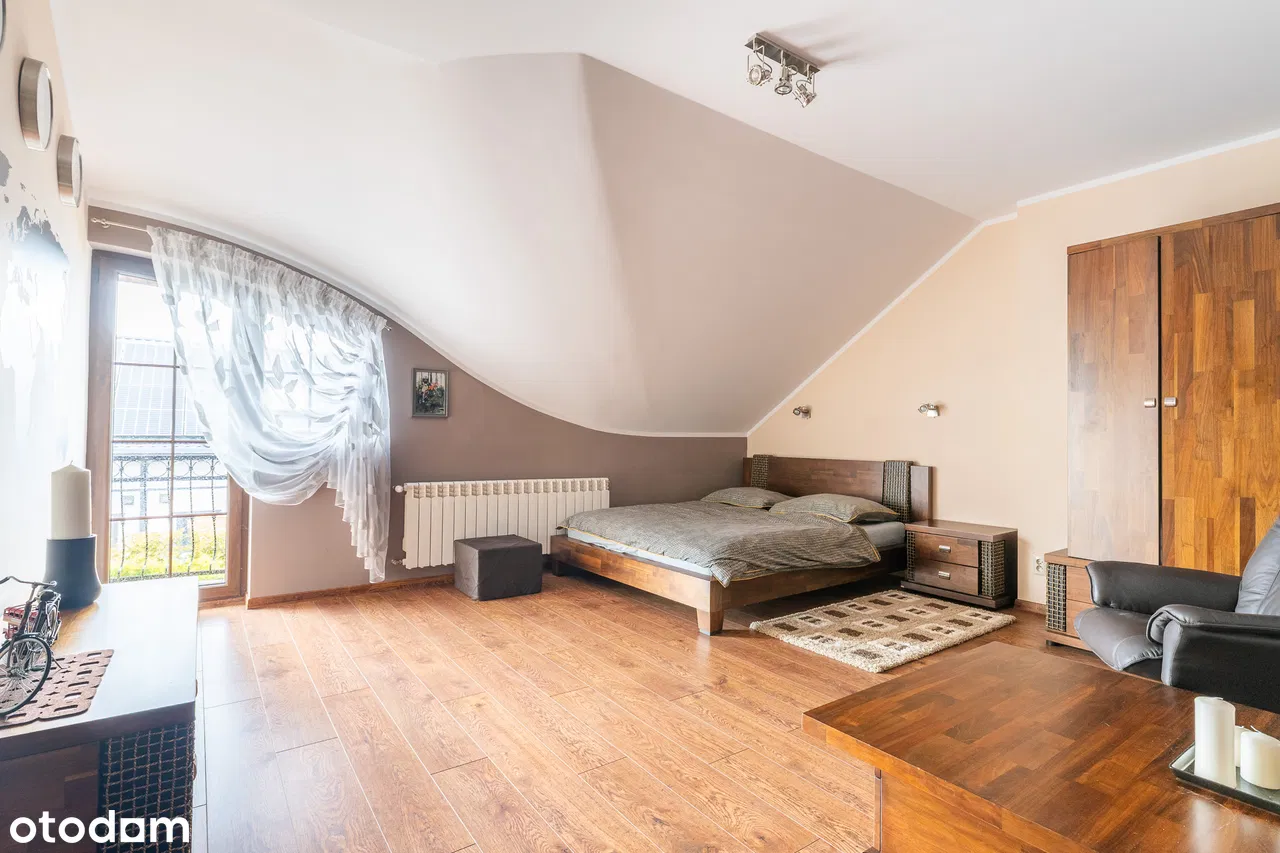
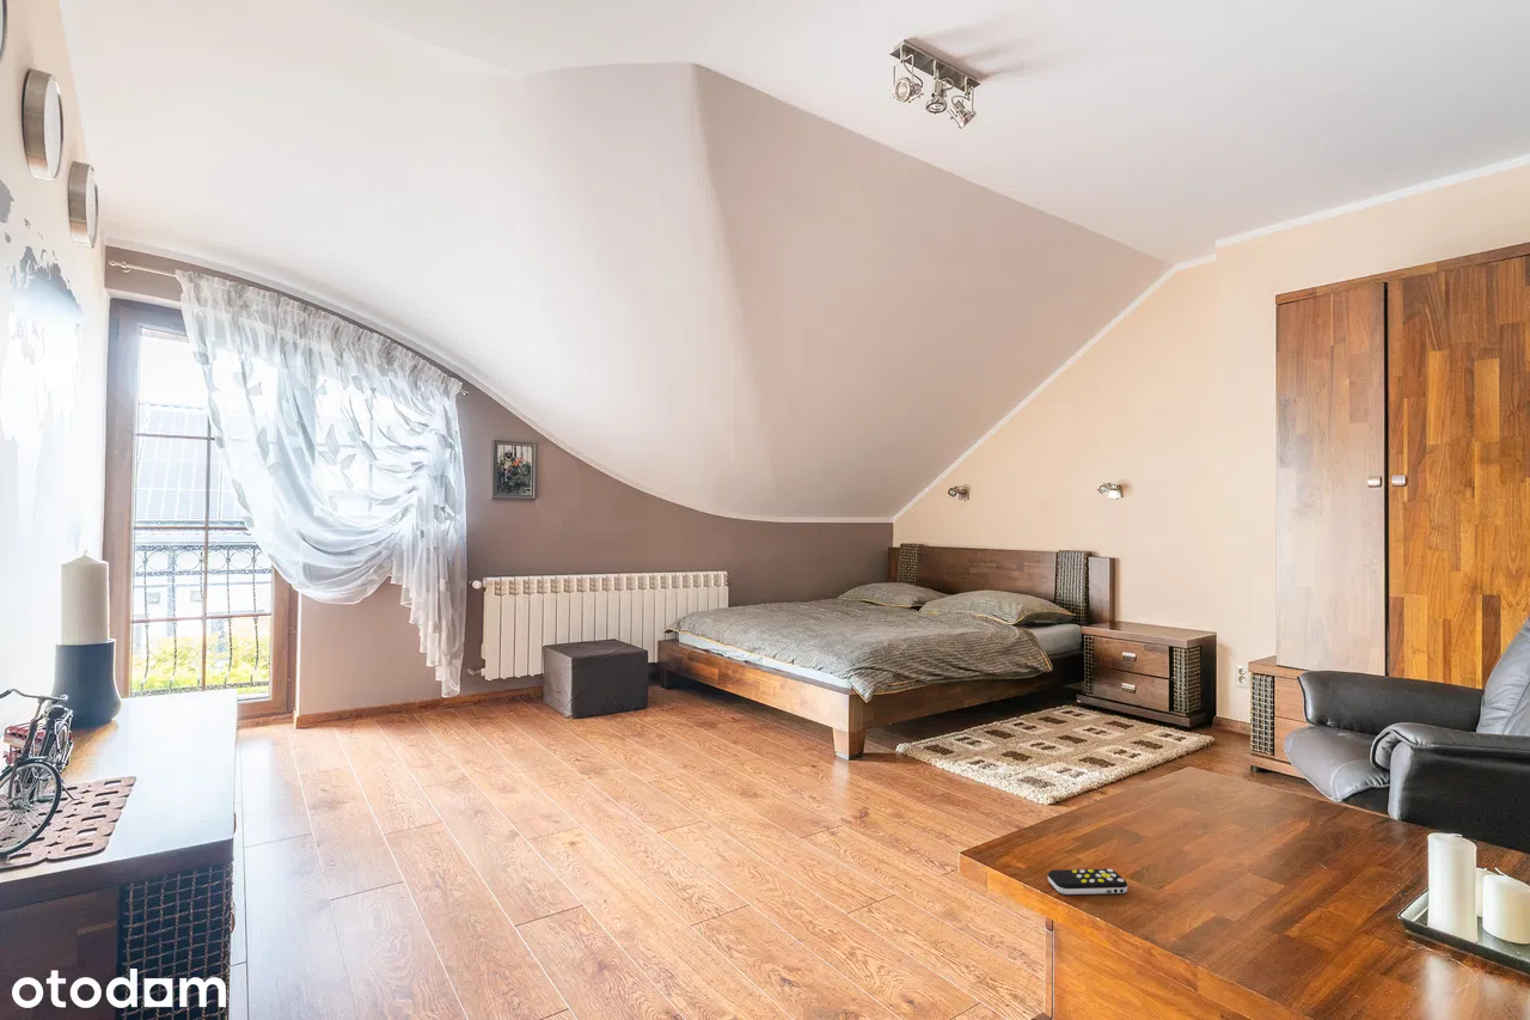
+ remote control [1047,868,1128,896]
